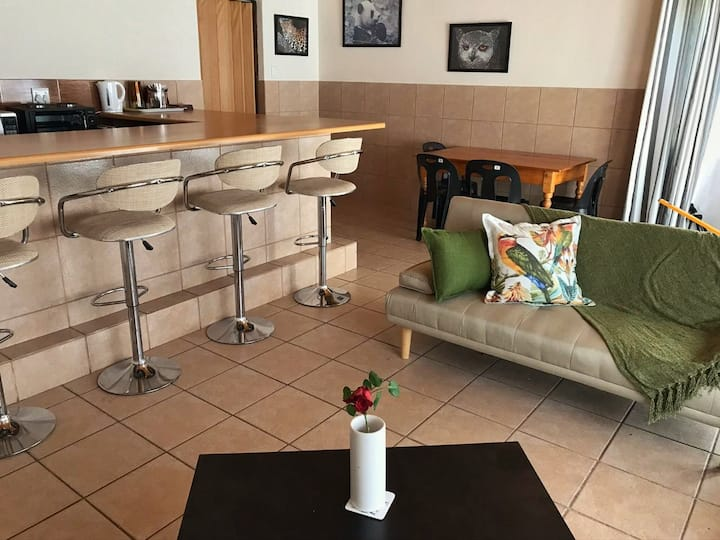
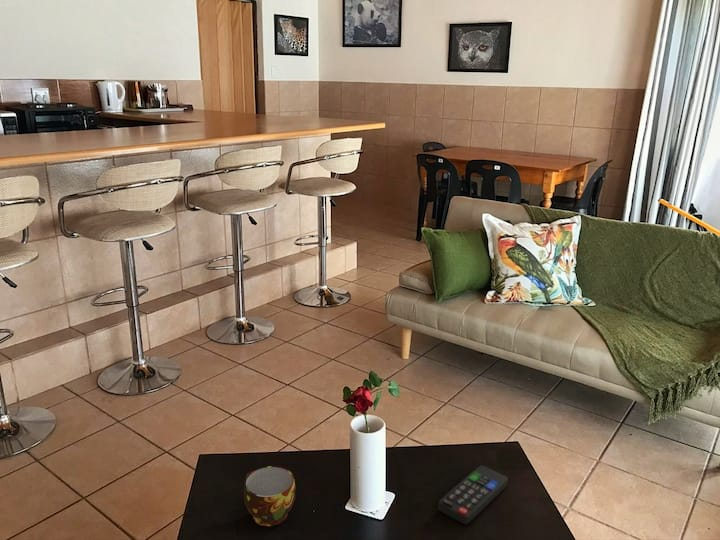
+ remote control [437,465,509,525]
+ cup [243,465,296,527]
